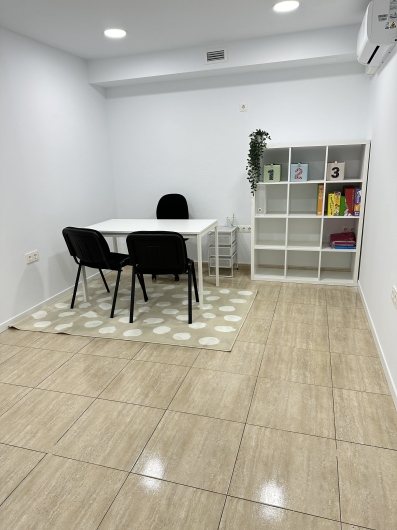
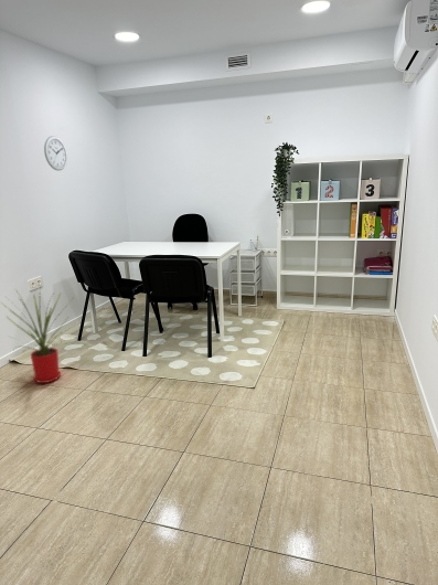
+ wall clock [43,135,68,172]
+ house plant [0,287,76,384]
